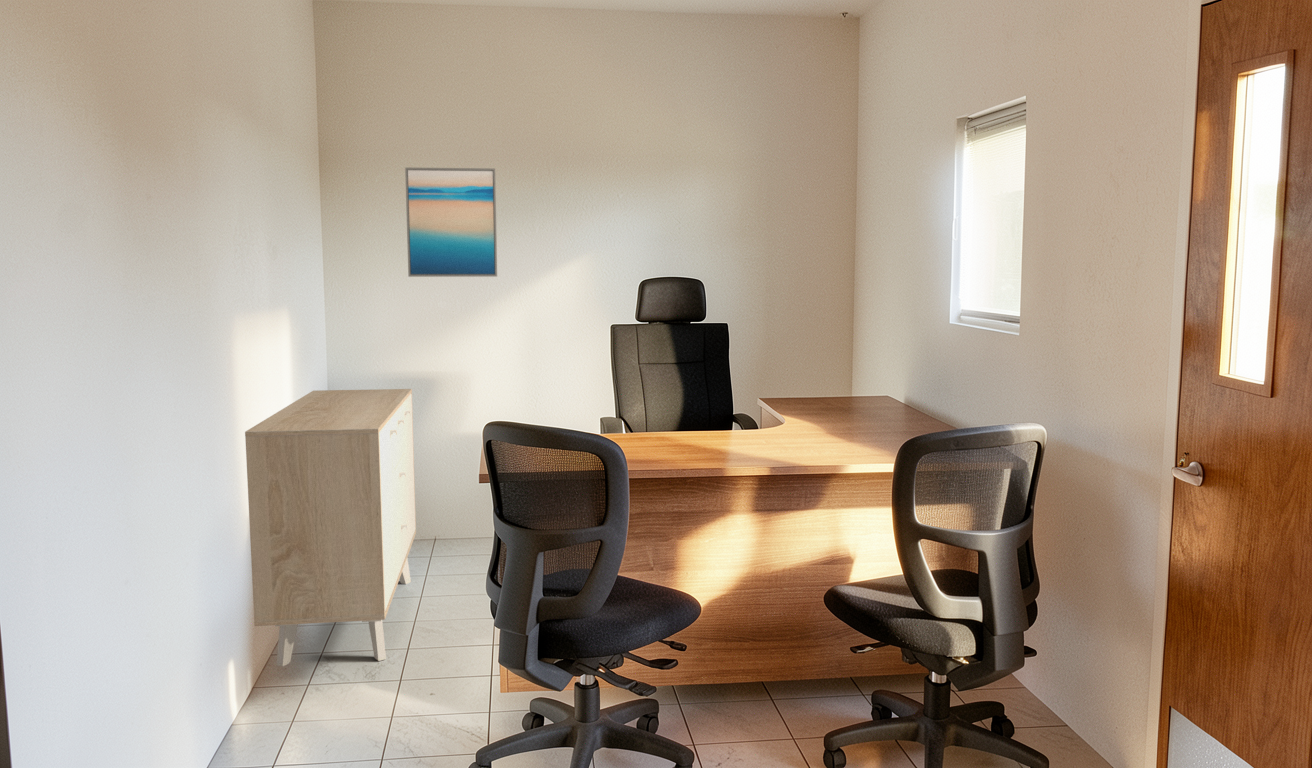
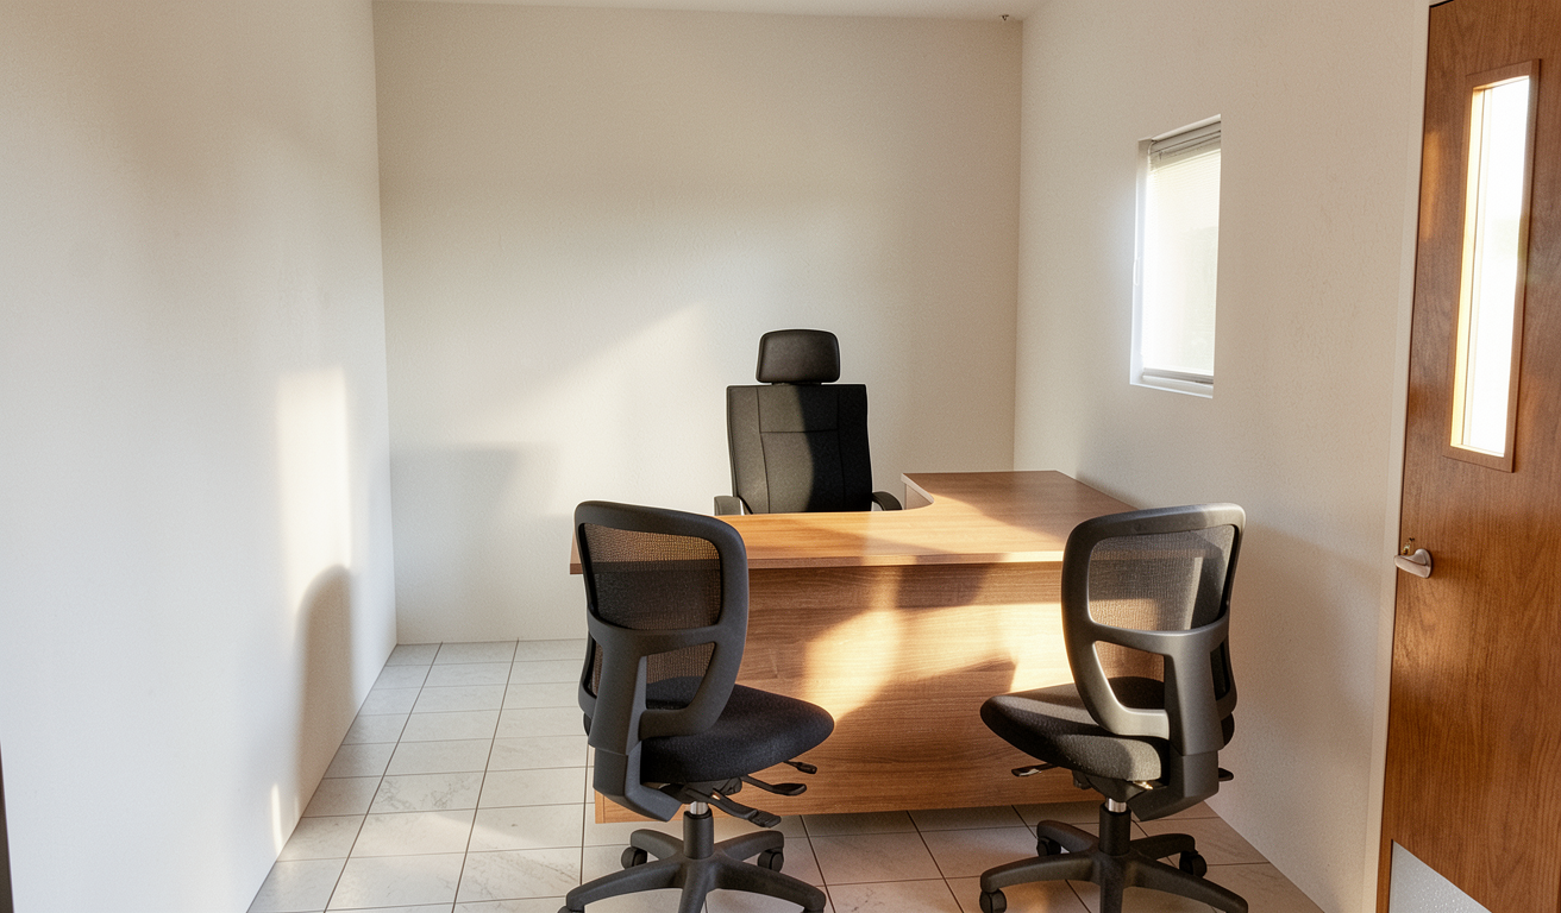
- sideboard [244,388,417,667]
- wall art [404,166,498,278]
